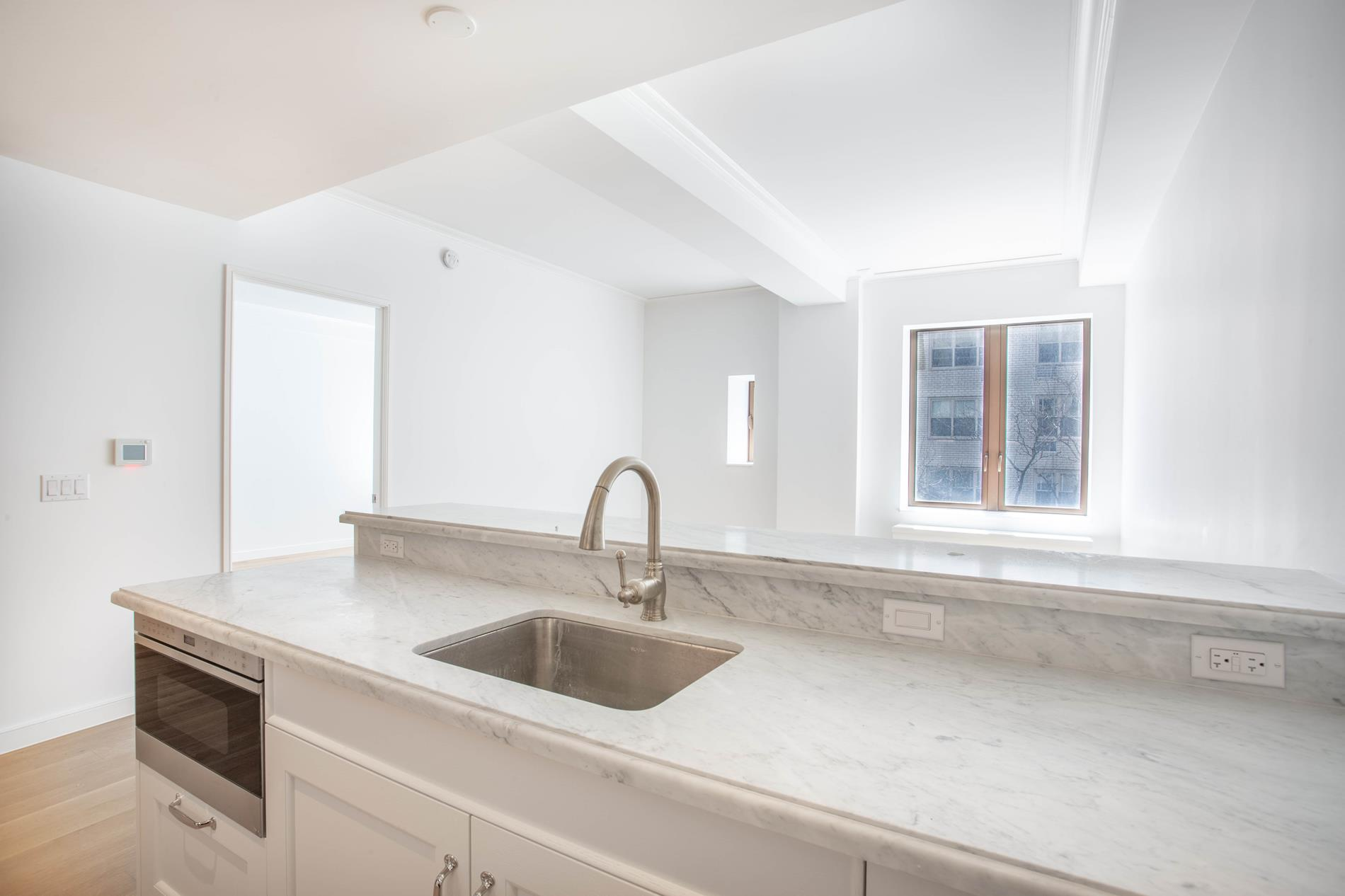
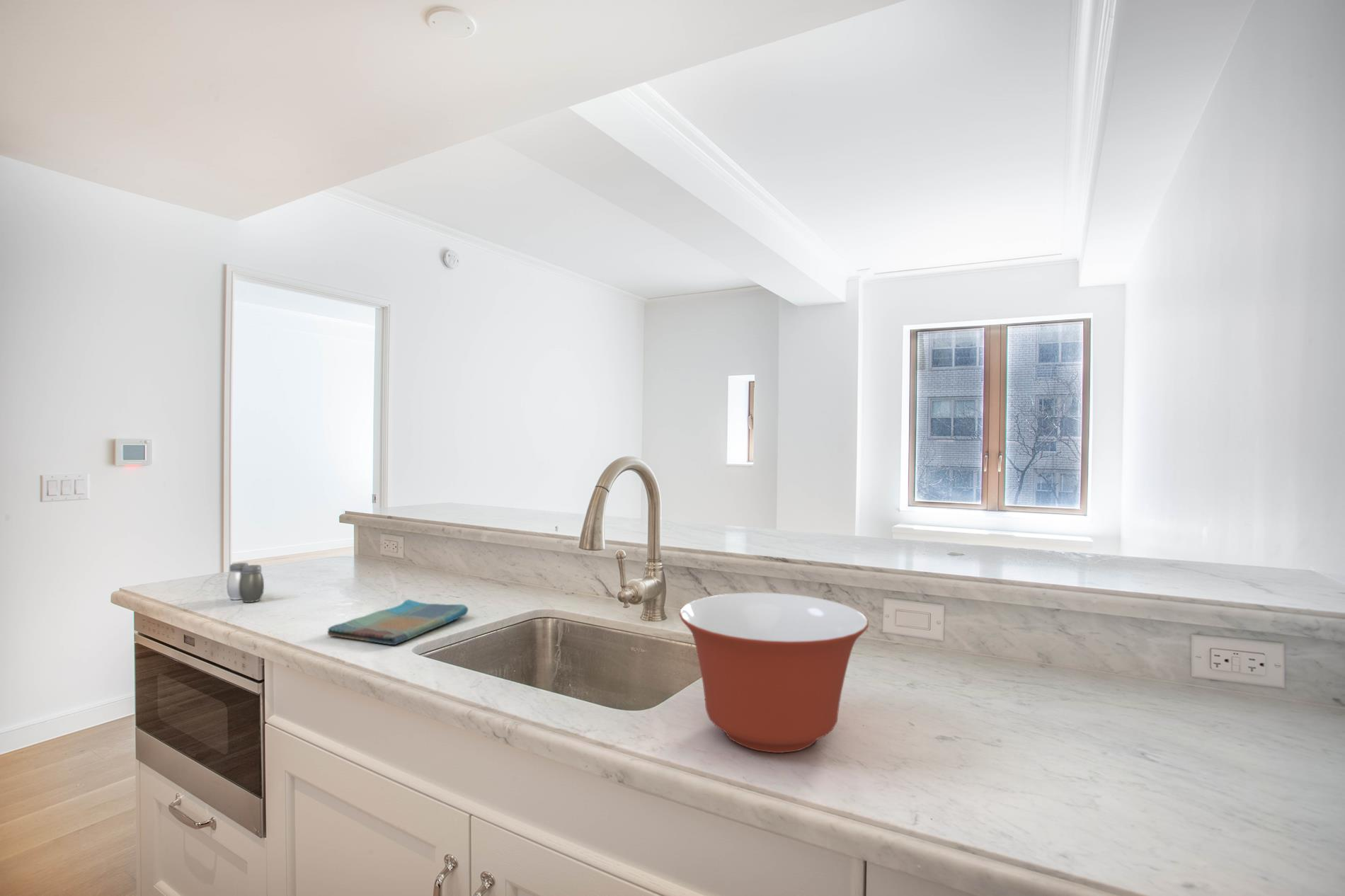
+ mixing bowl [678,592,869,754]
+ dish towel [327,599,469,645]
+ salt and pepper shaker [226,562,265,603]
